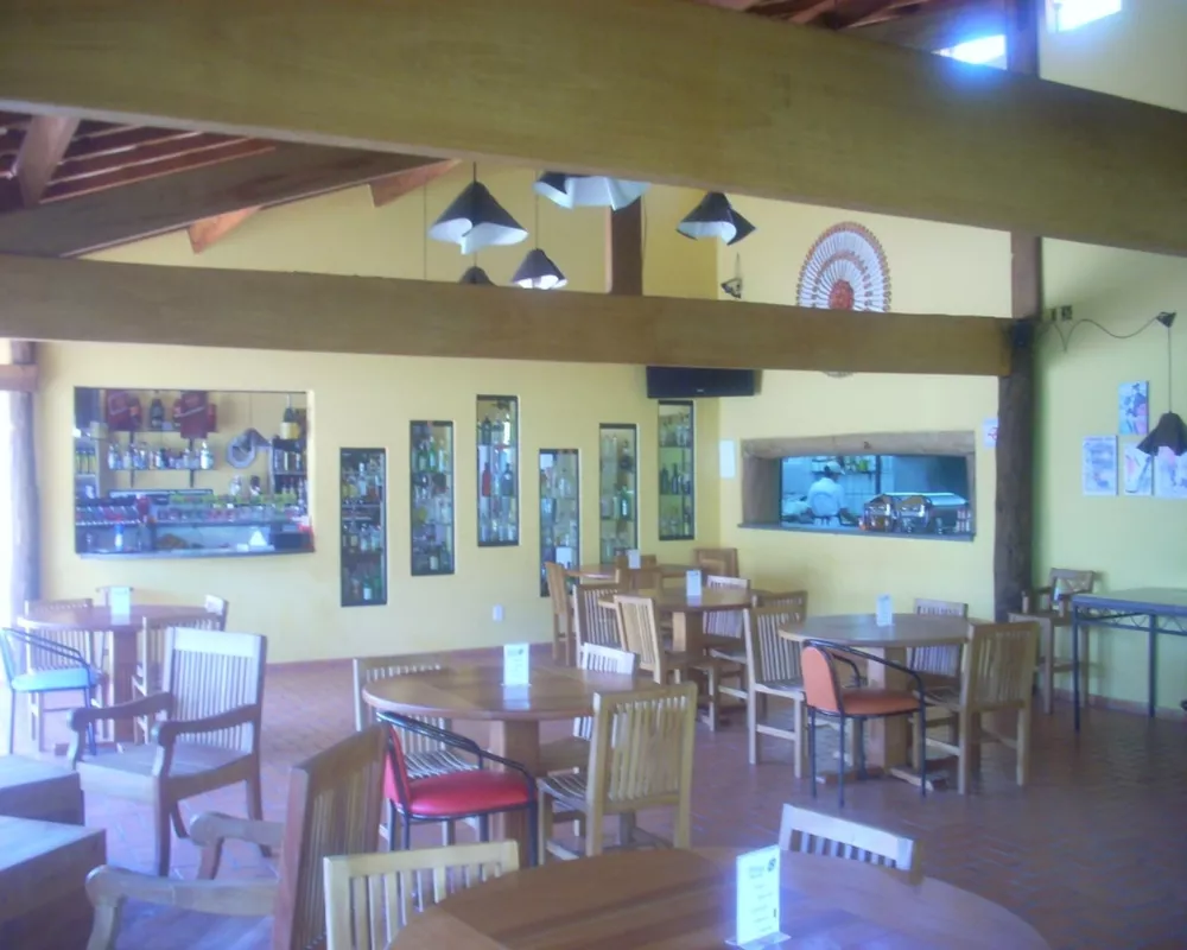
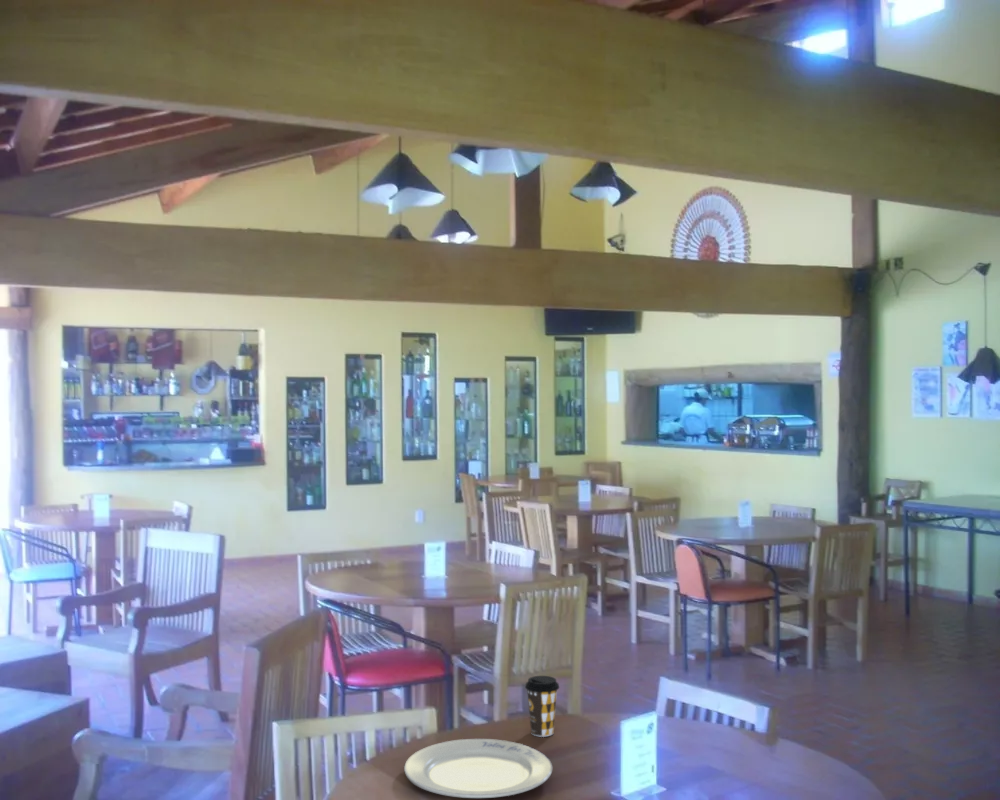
+ coffee cup [524,675,560,738]
+ chinaware [403,738,553,799]
